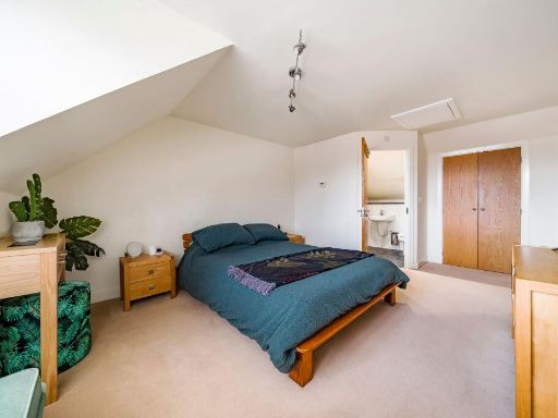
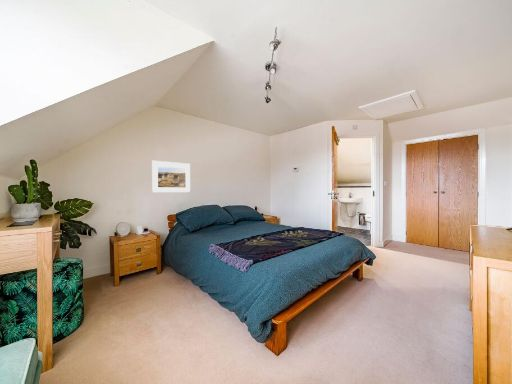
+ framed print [151,160,191,193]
